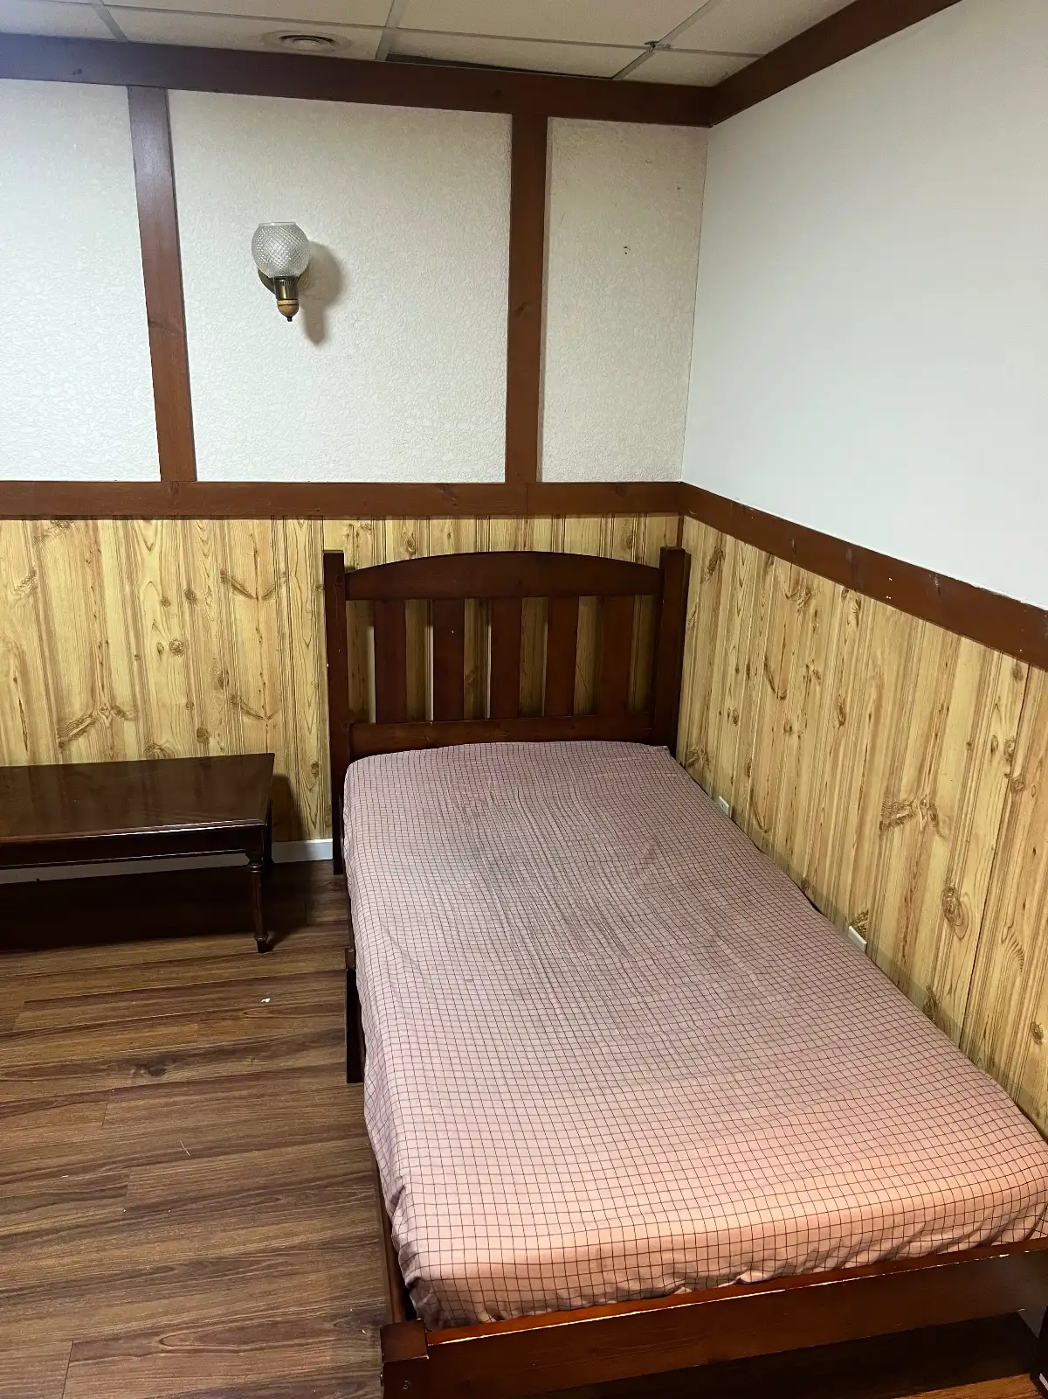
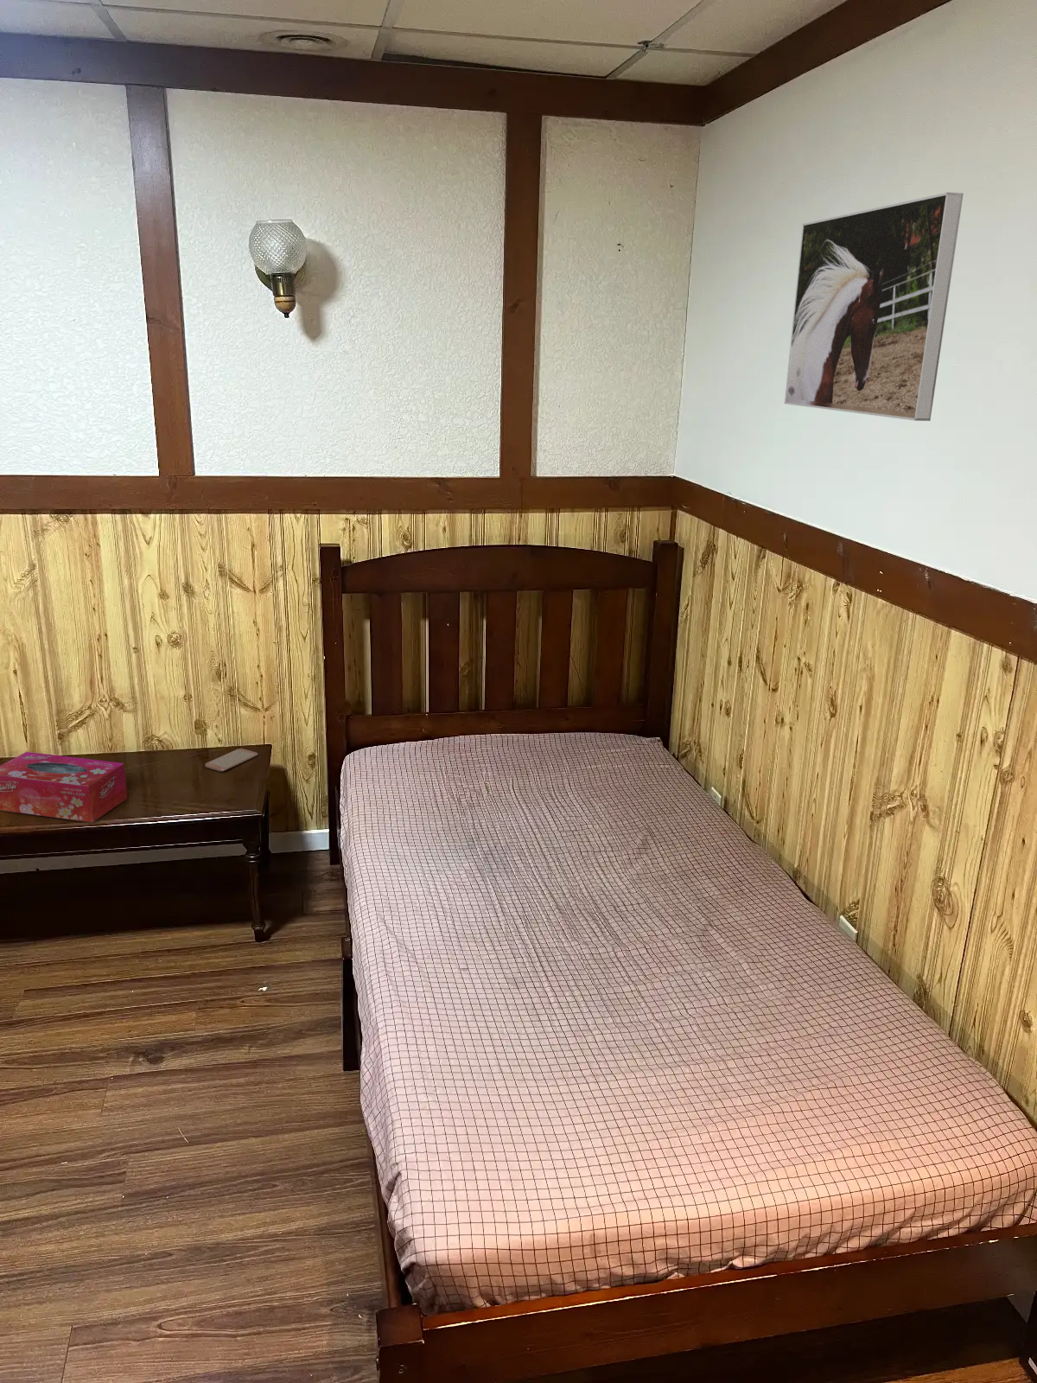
+ smartphone [205,748,258,772]
+ tissue box [0,751,127,823]
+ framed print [784,191,964,421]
